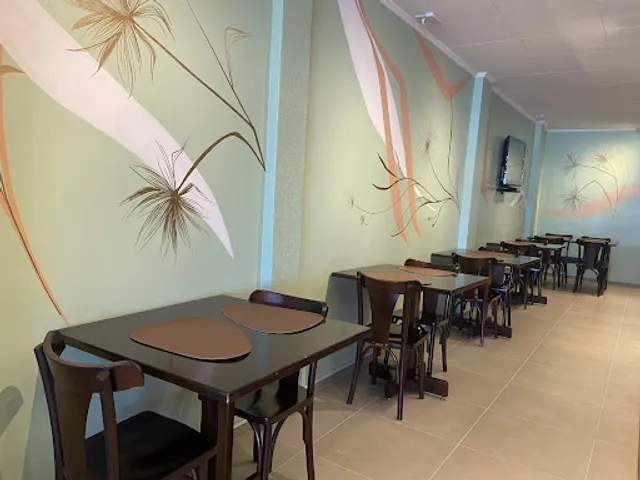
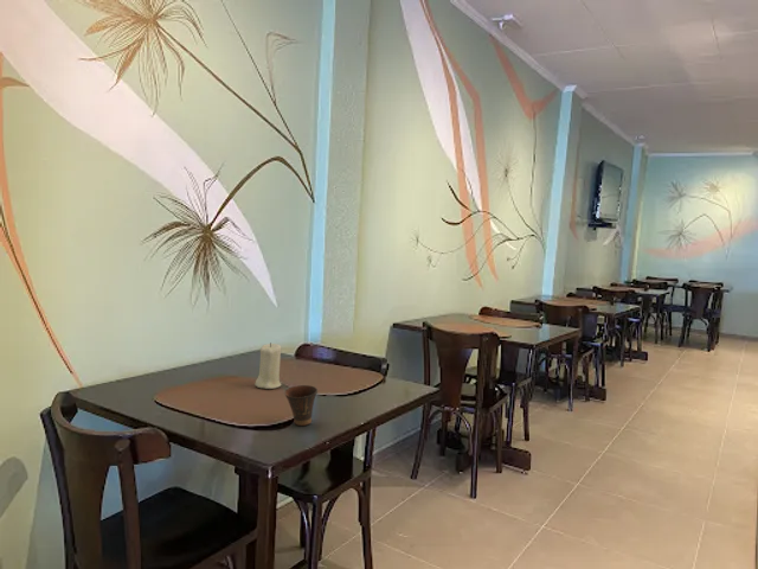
+ cup [284,384,319,427]
+ candle [253,341,283,390]
